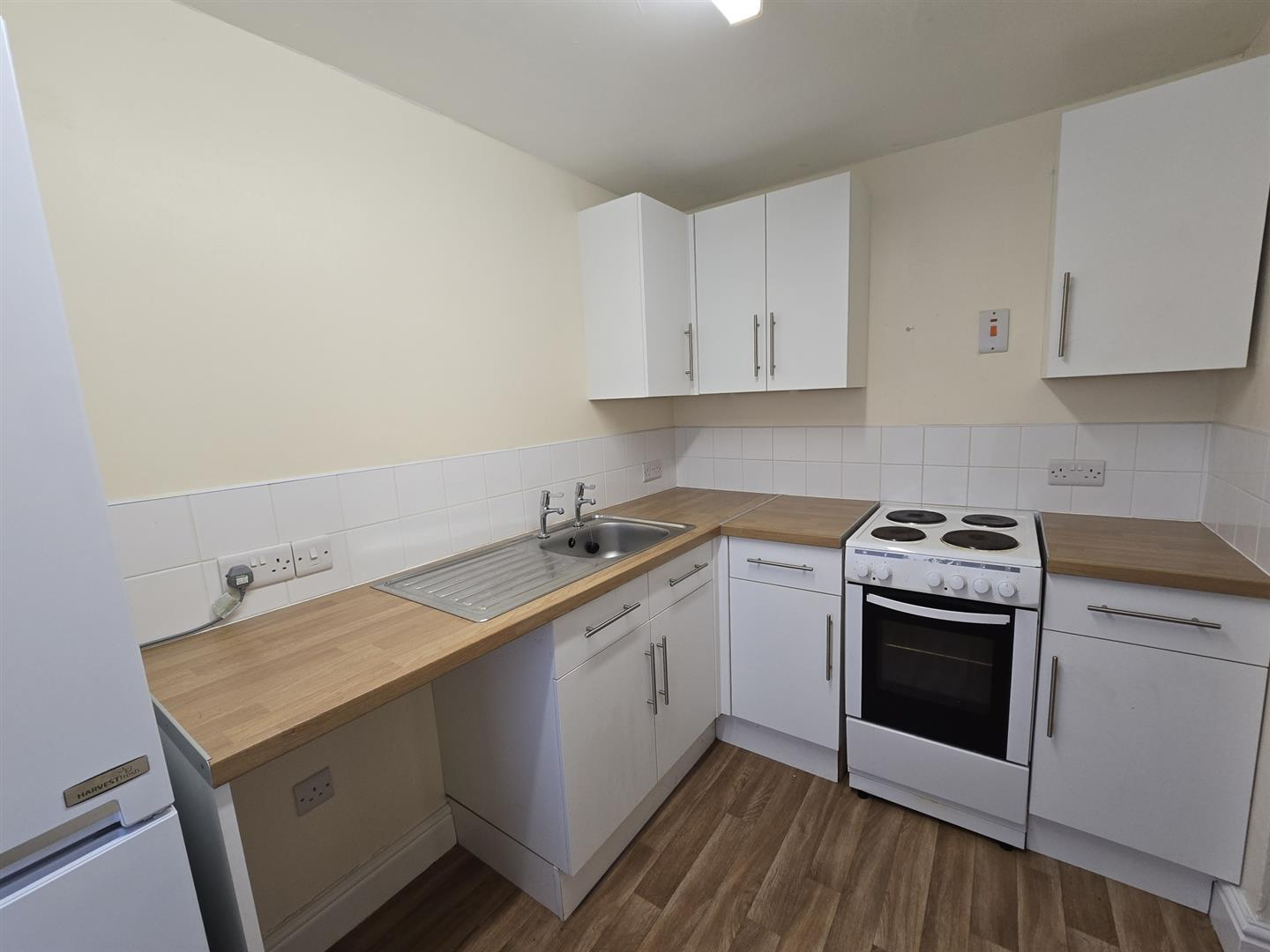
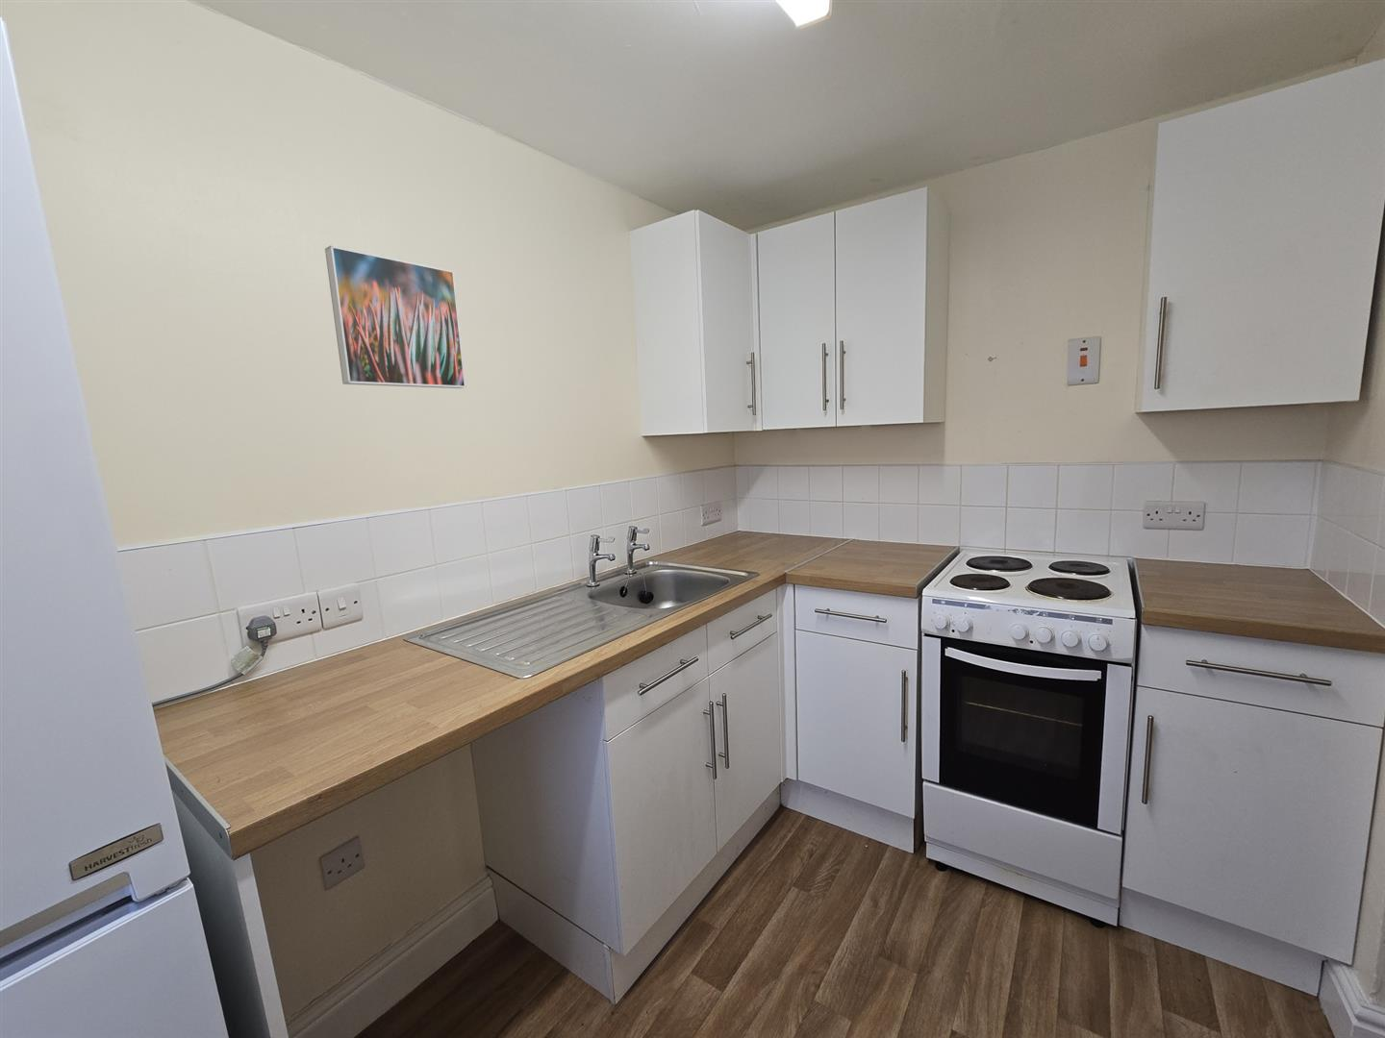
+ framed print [324,245,467,389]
